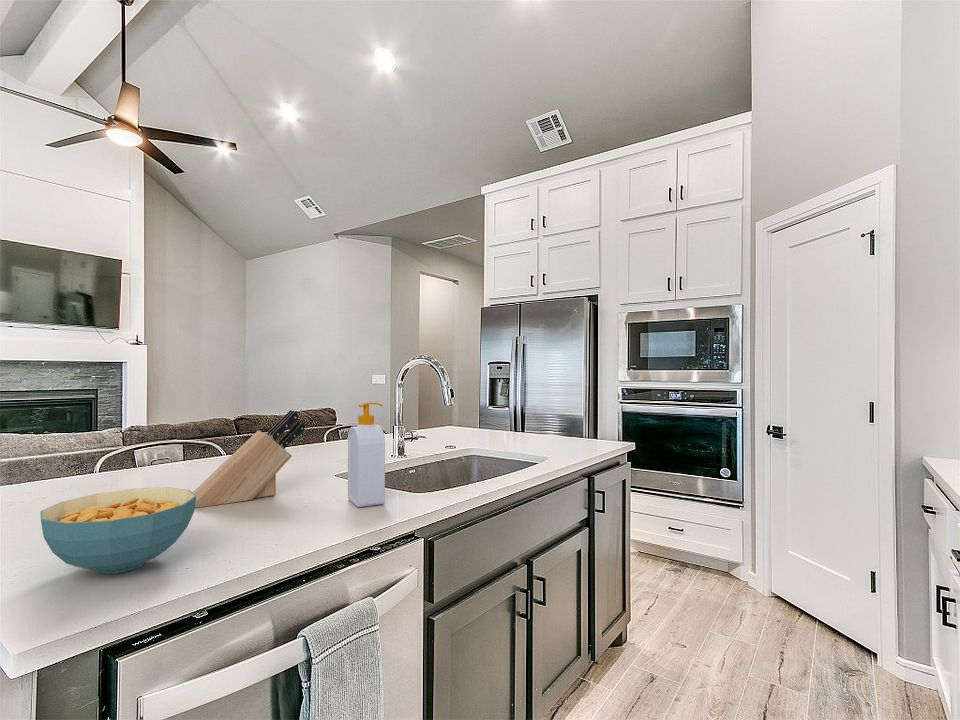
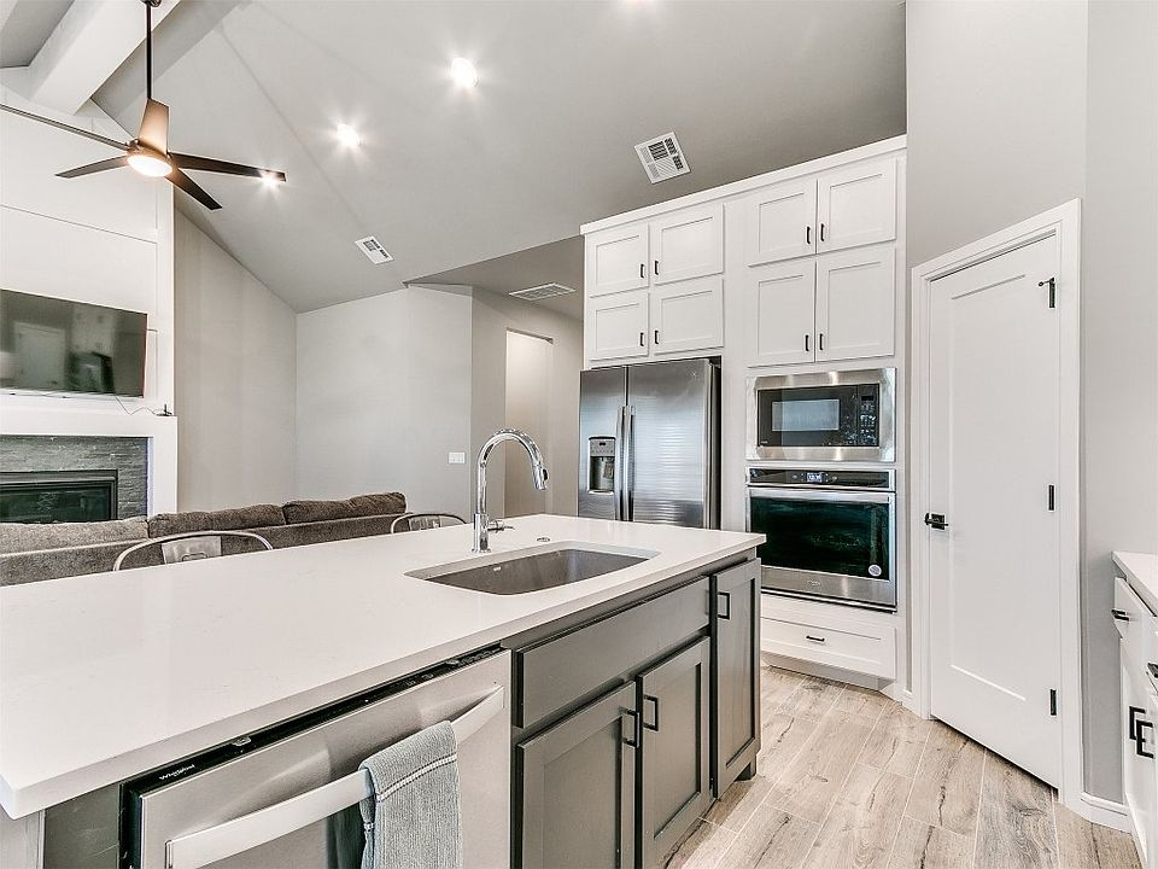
- cereal bowl [40,486,196,575]
- knife block [192,409,306,509]
- soap bottle [347,401,386,508]
